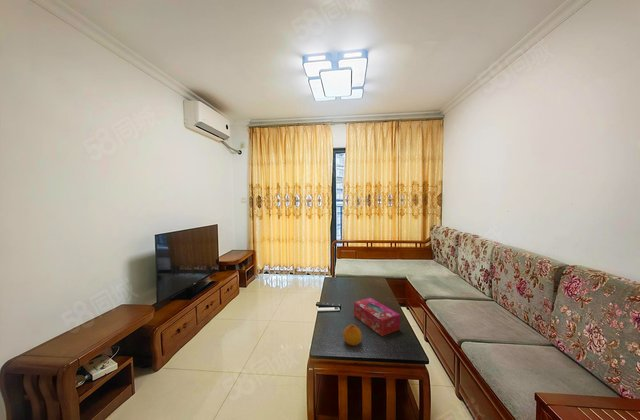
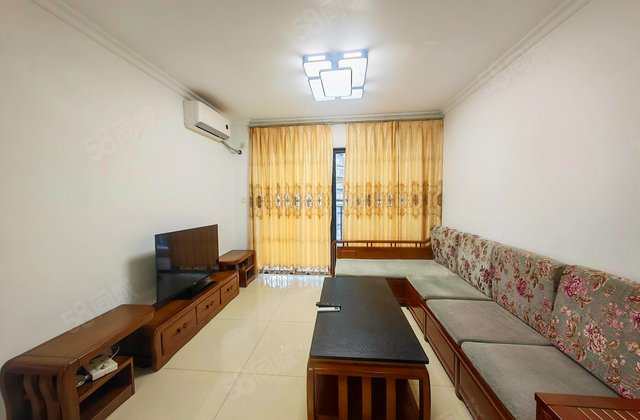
- tissue box [353,297,401,337]
- fruit [342,323,363,347]
